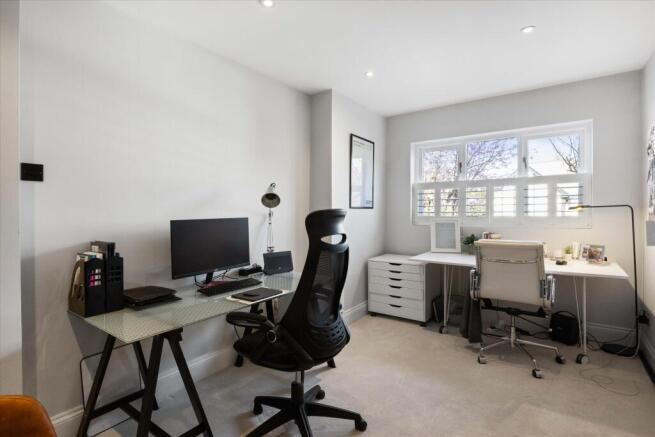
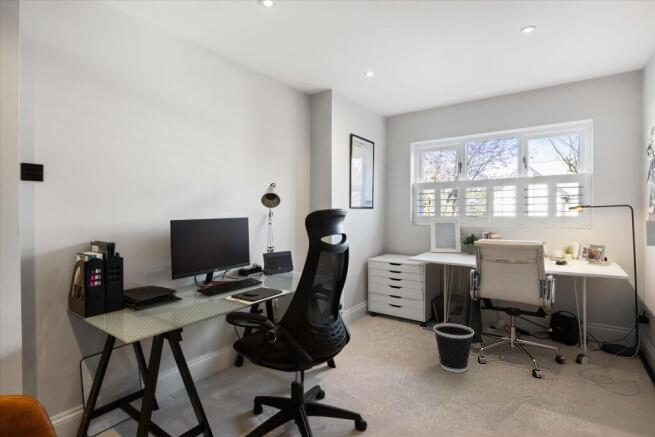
+ wastebasket [433,322,475,373]
